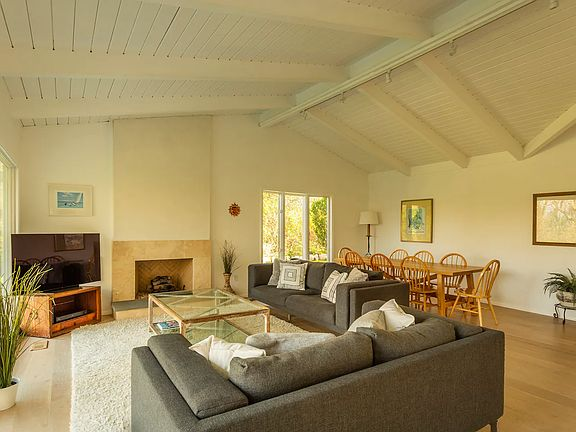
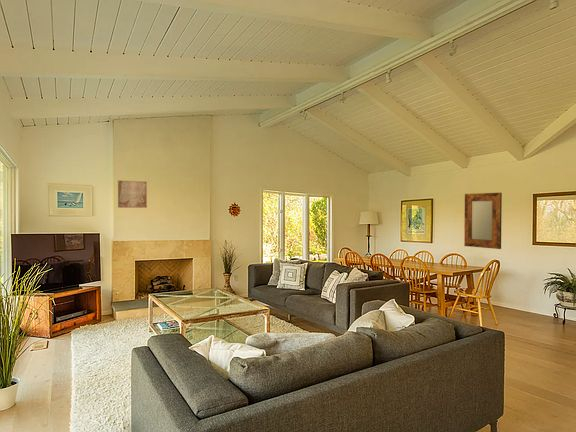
+ home mirror [463,192,503,250]
+ wall art [117,179,148,209]
